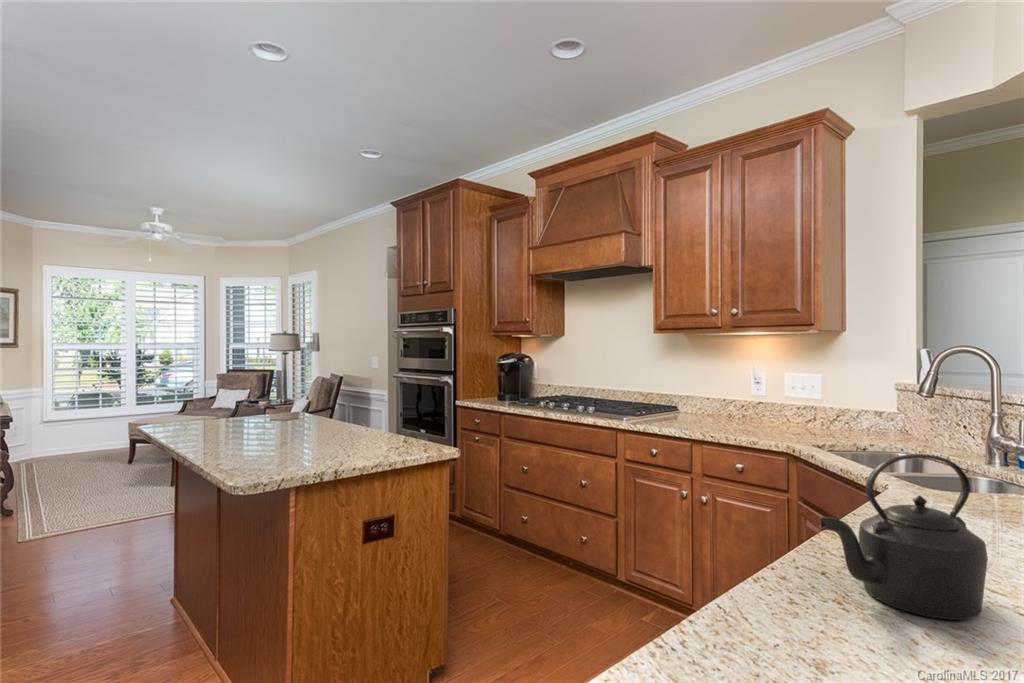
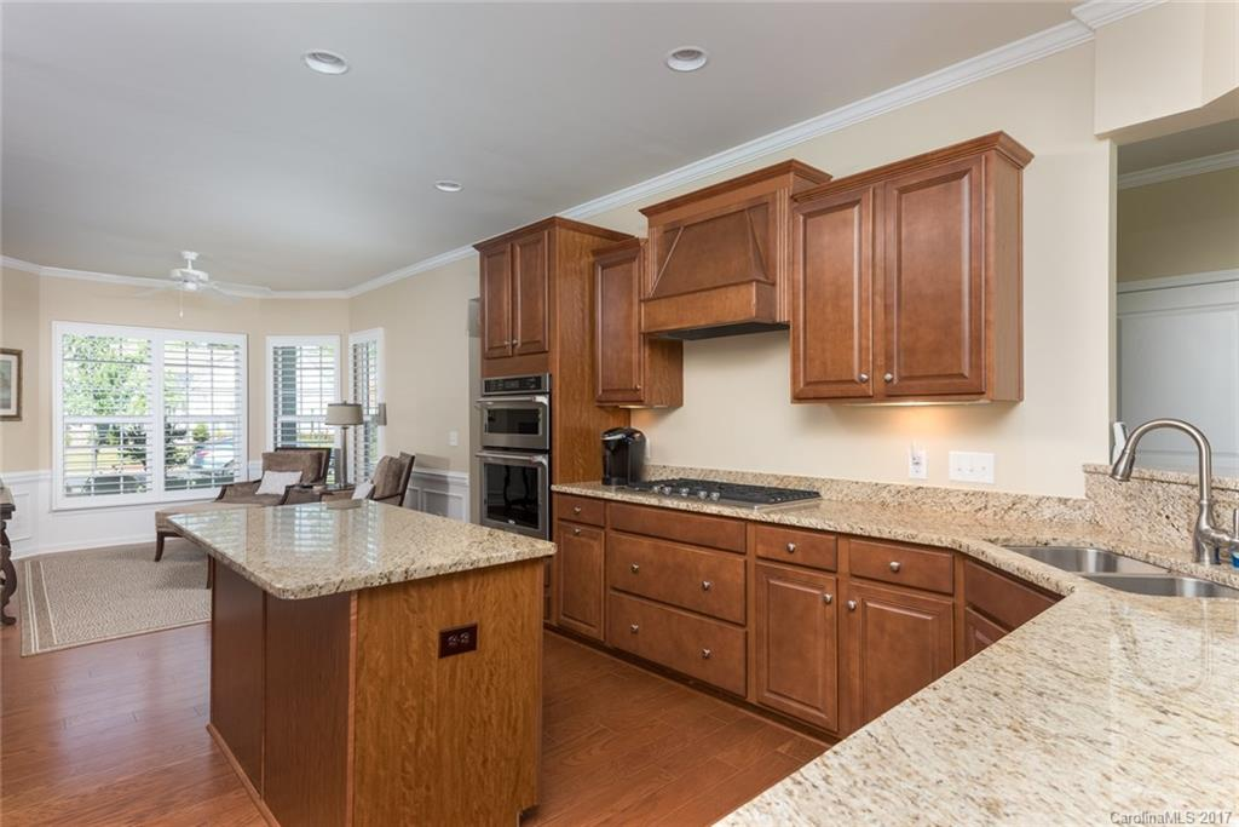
- kettle [818,453,989,621]
